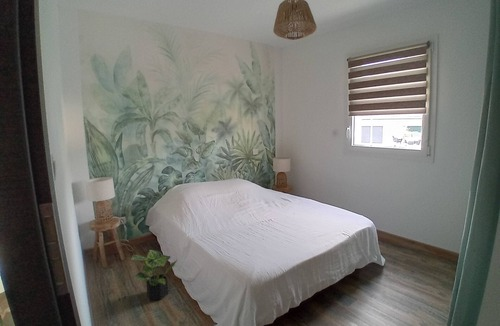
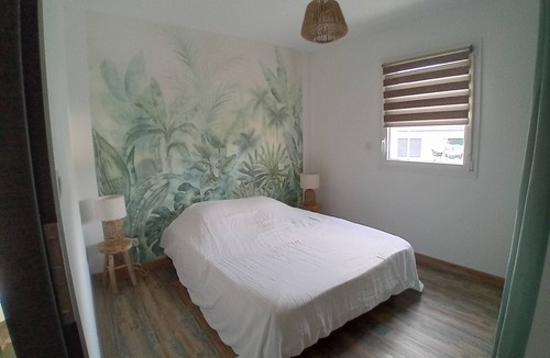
- potted plant [129,248,178,302]
